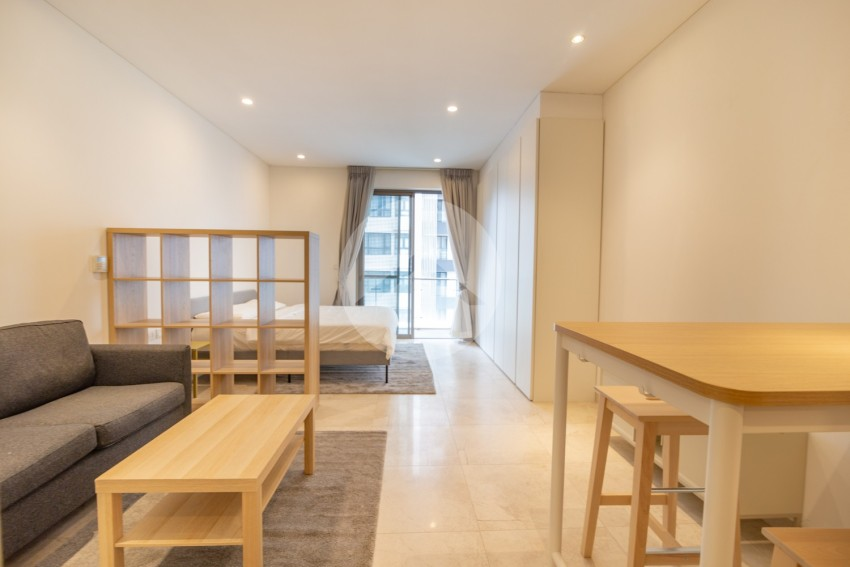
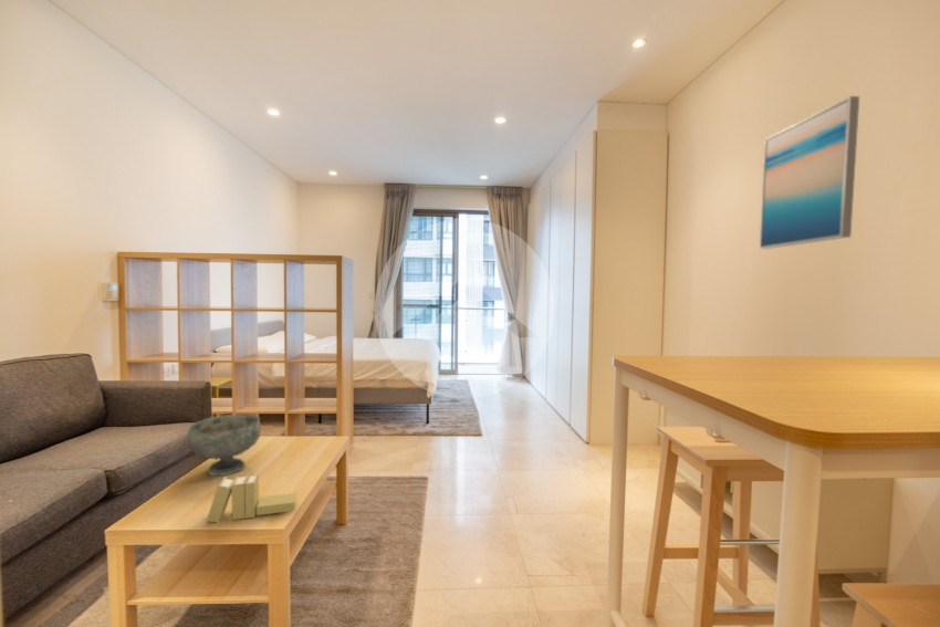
+ books [205,472,297,523]
+ decorative bowl [187,412,262,477]
+ wall art [759,95,860,250]
